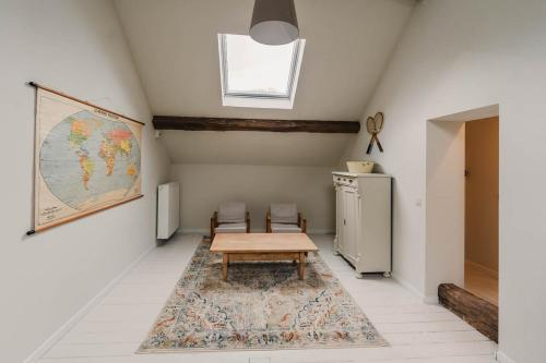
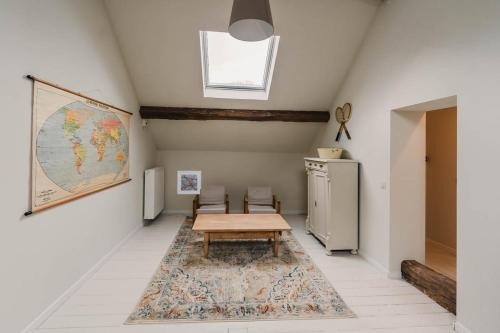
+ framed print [176,170,202,195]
